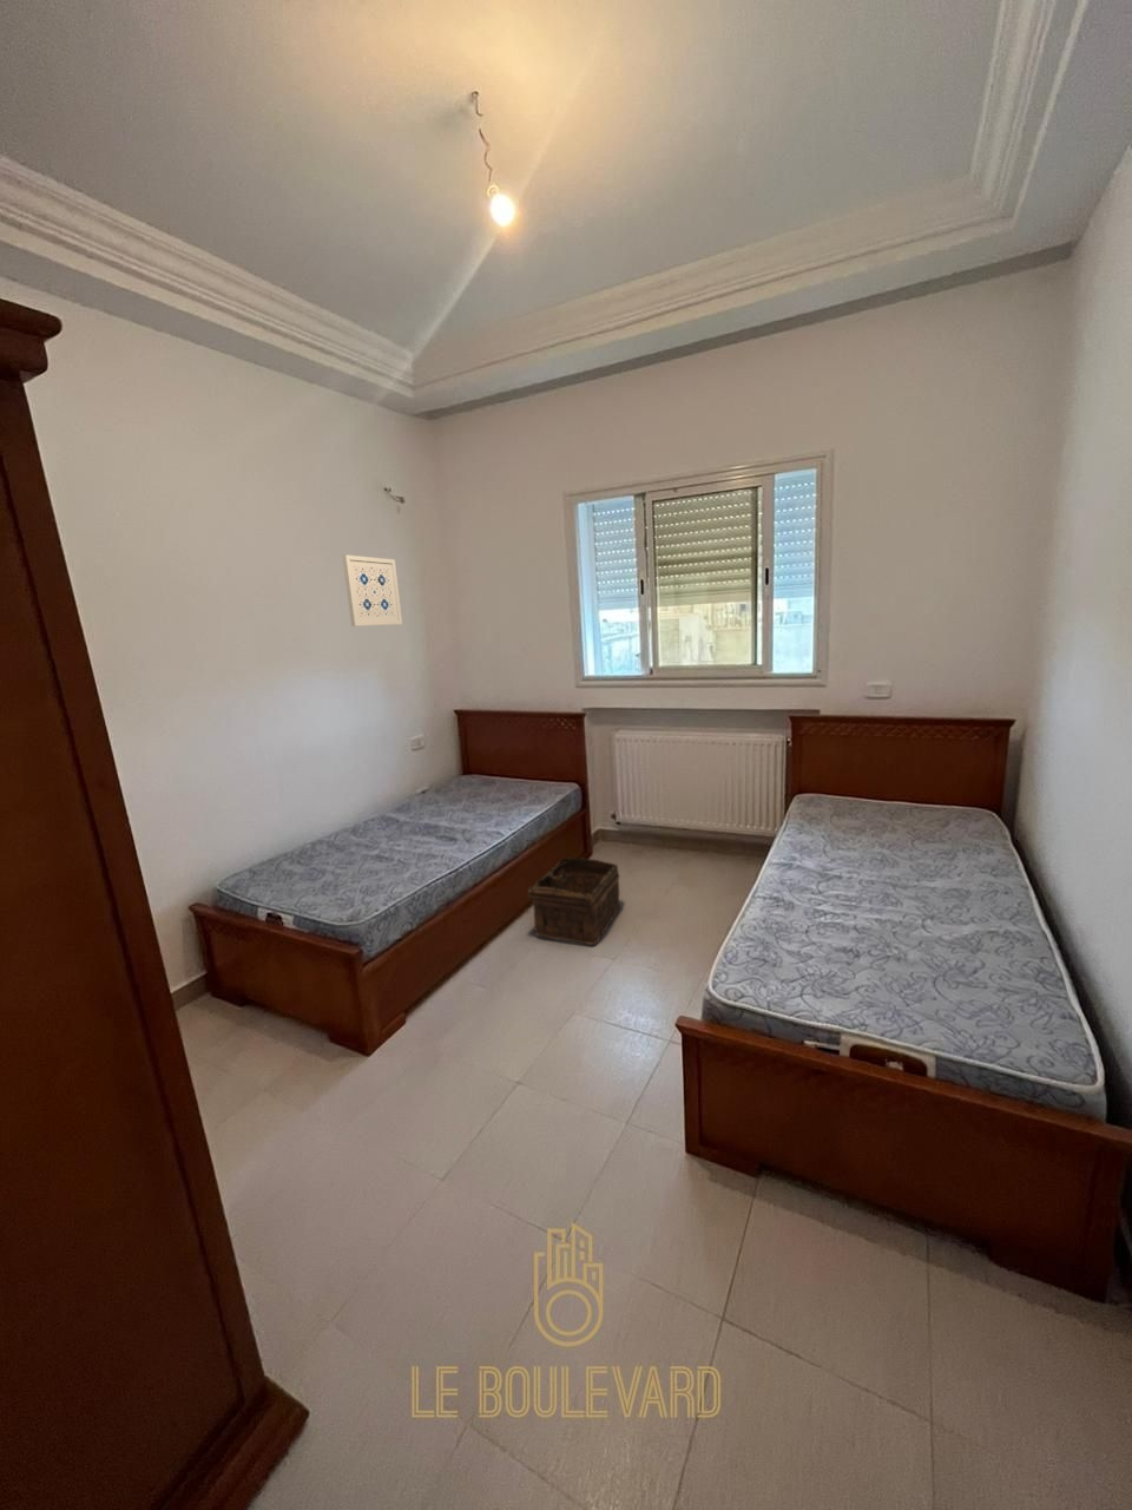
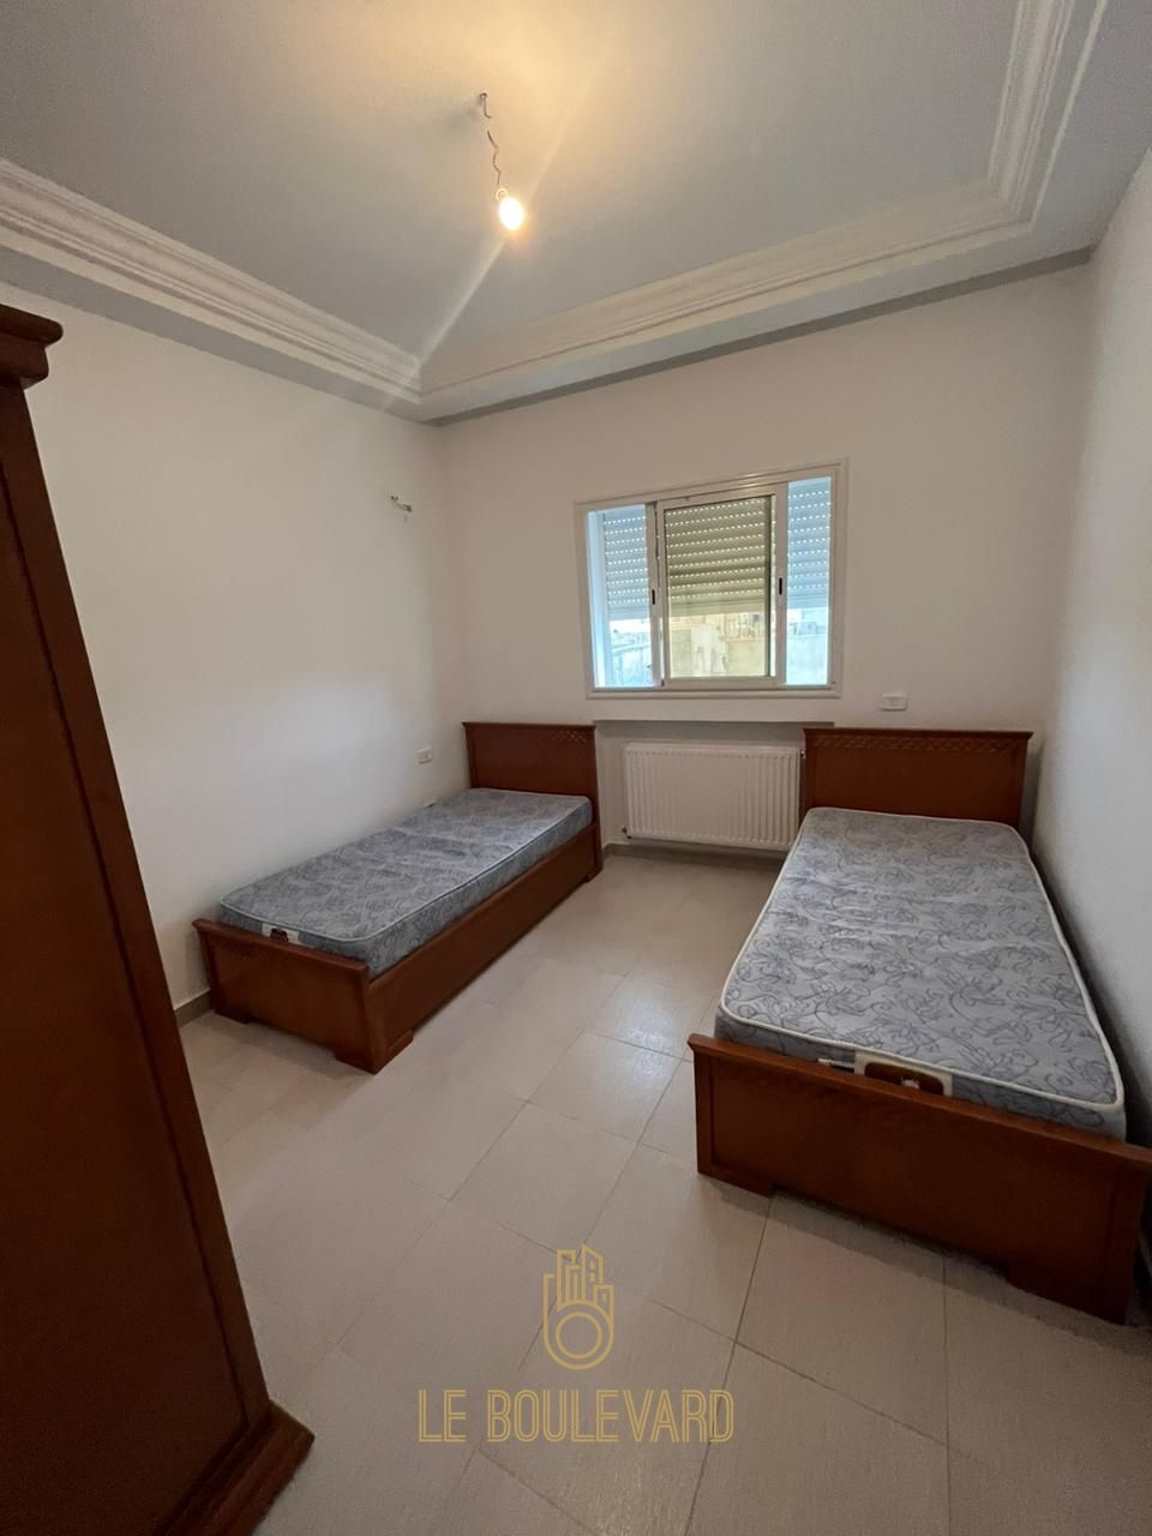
- basket [514,856,621,946]
- wall art [341,554,403,628]
